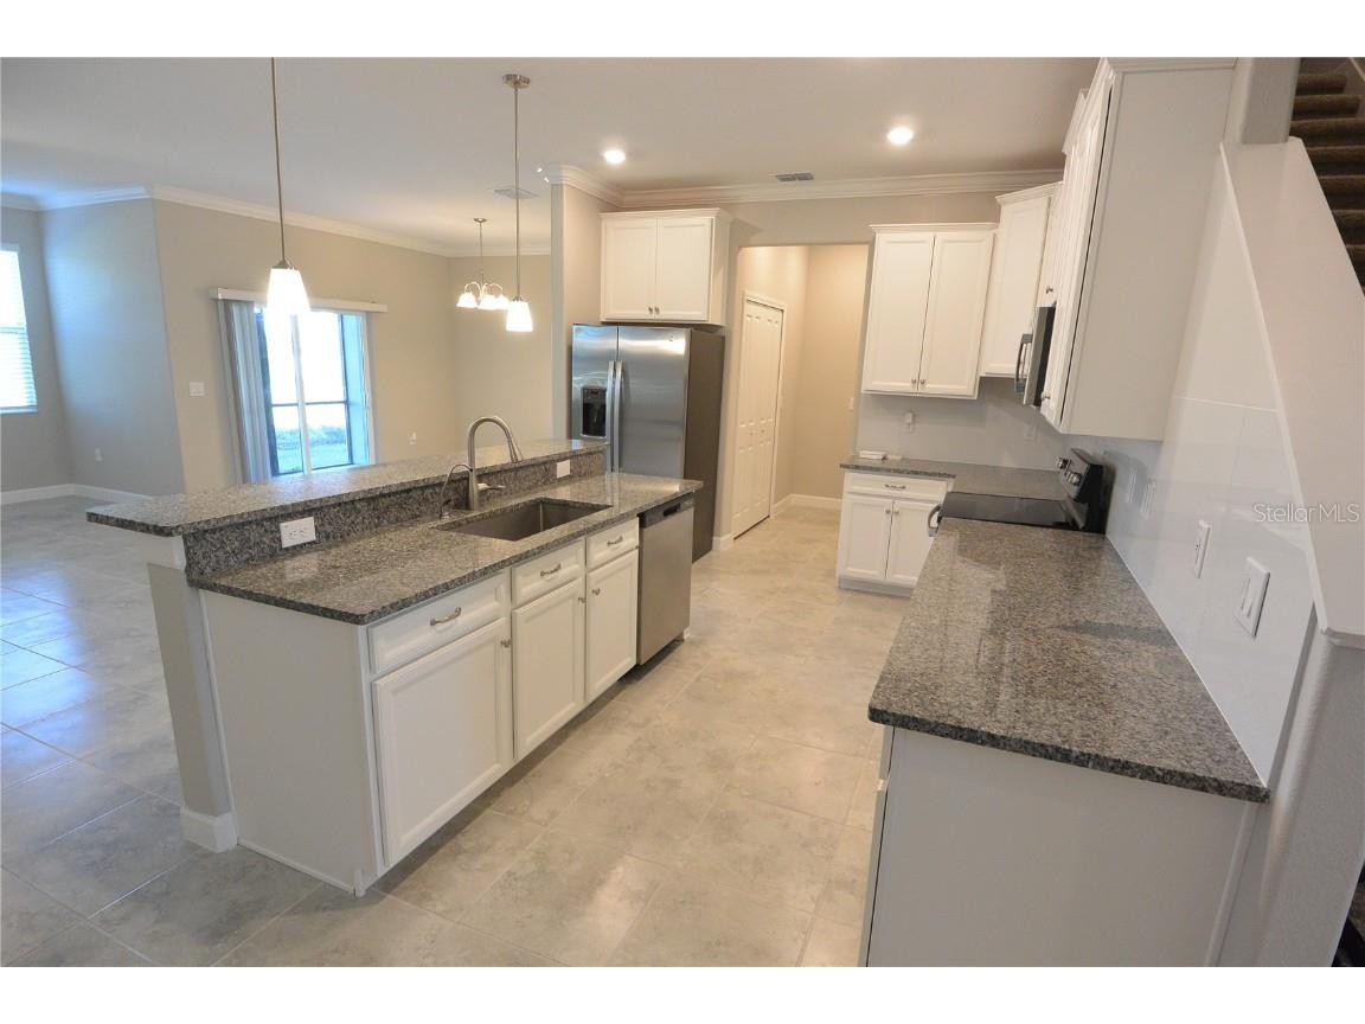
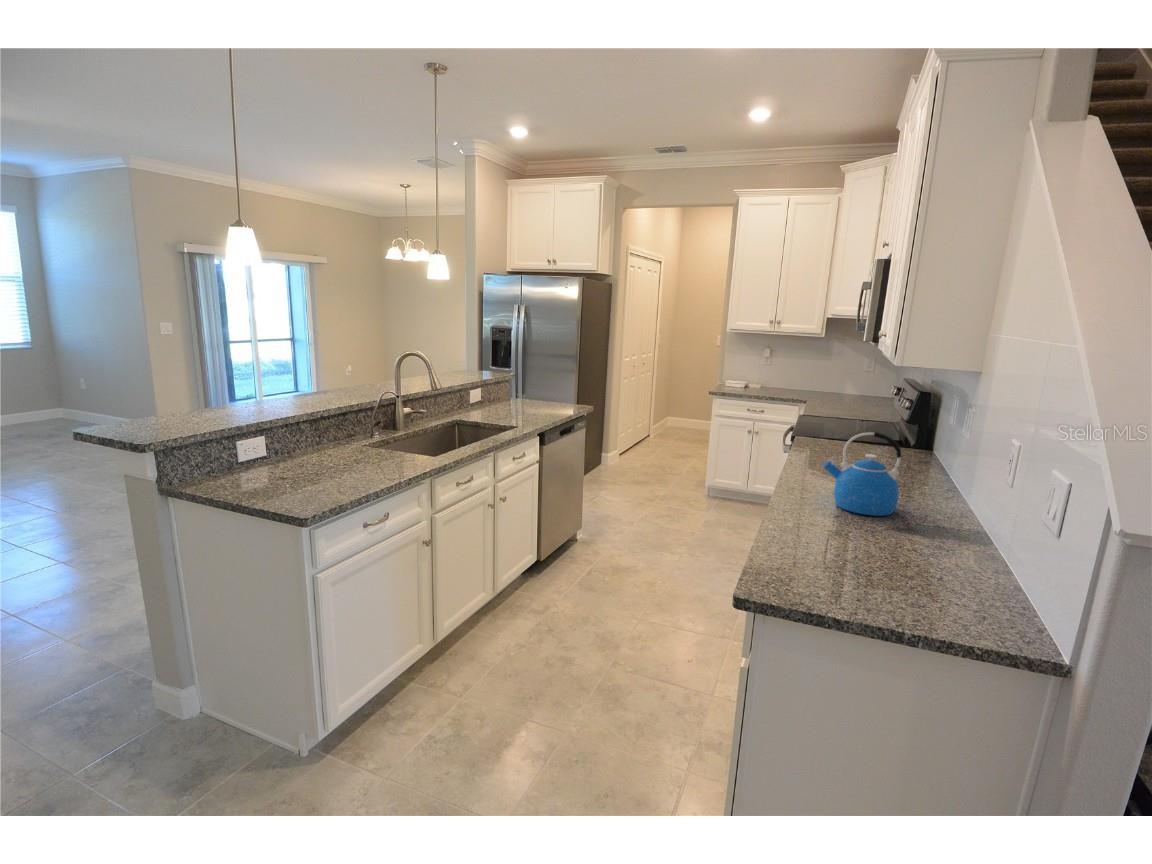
+ kettle [821,431,902,517]
